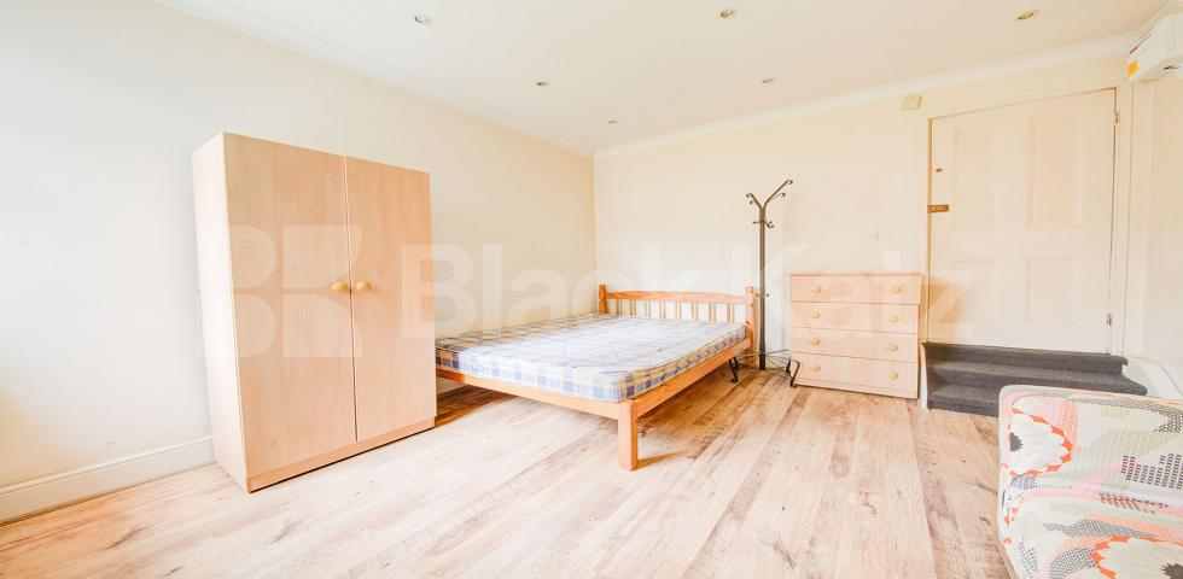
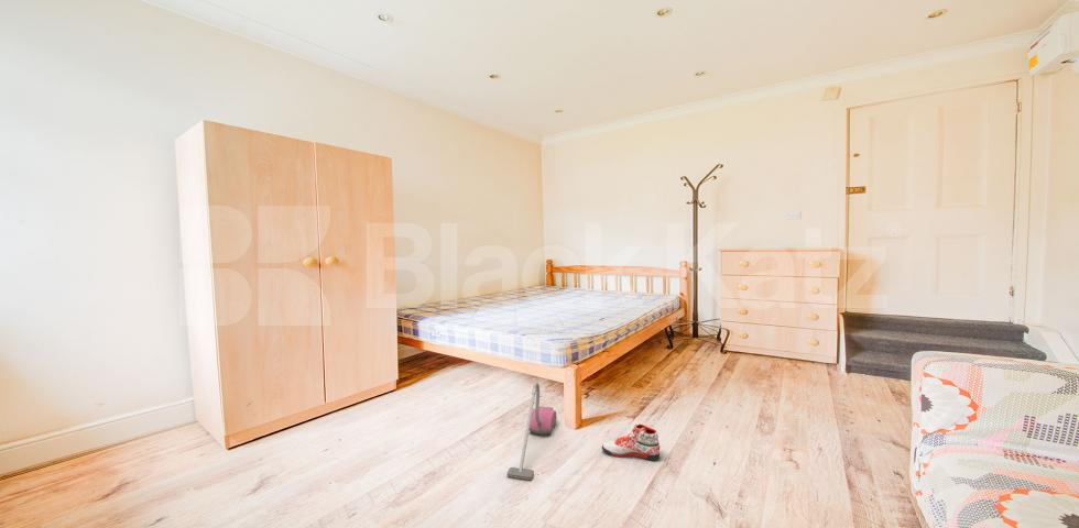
+ sneaker [601,424,661,462]
+ vacuum cleaner [506,381,557,481]
